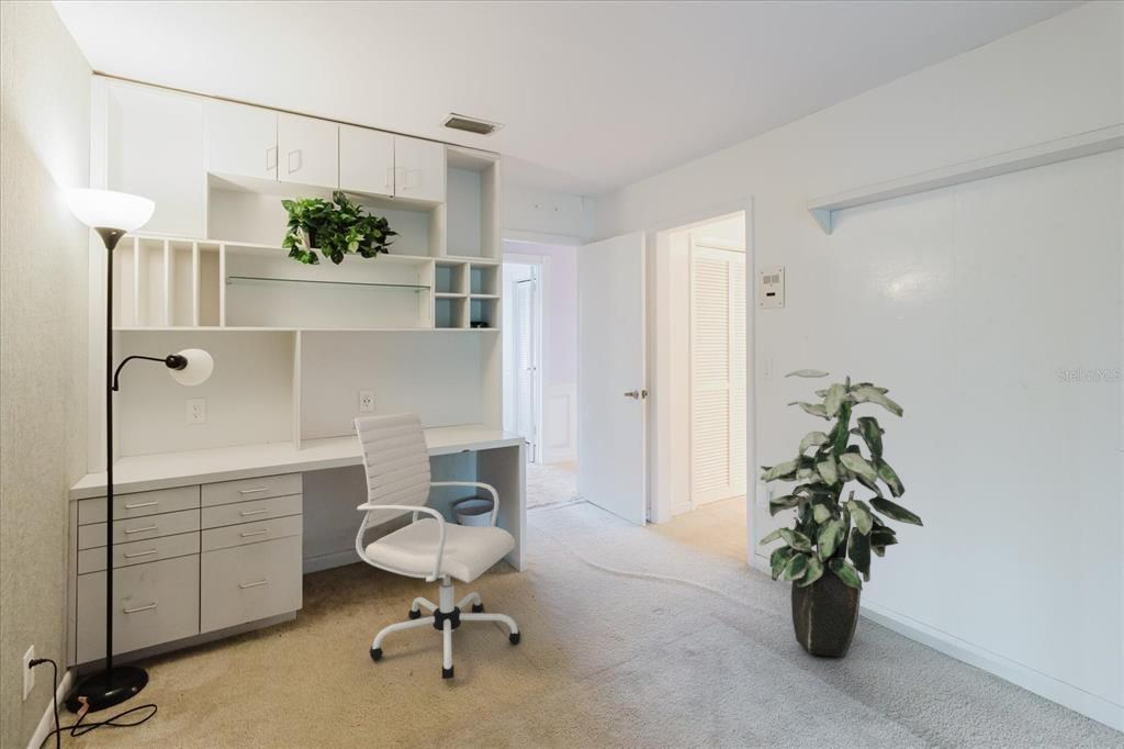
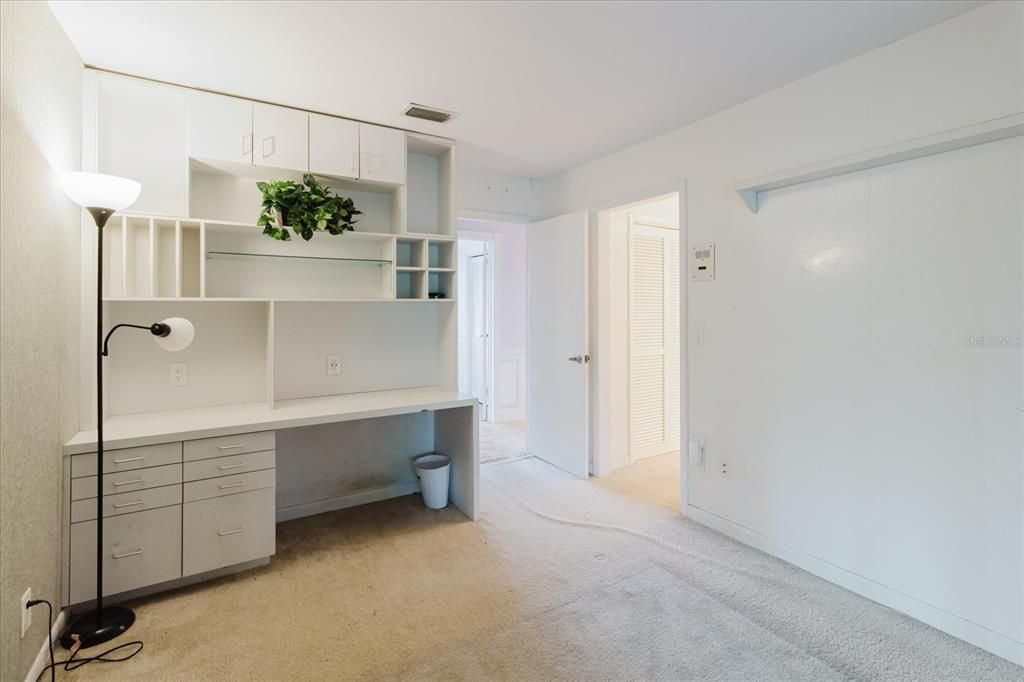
- office chair [350,410,521,680]
- indoor plant [758,369,924,659]
